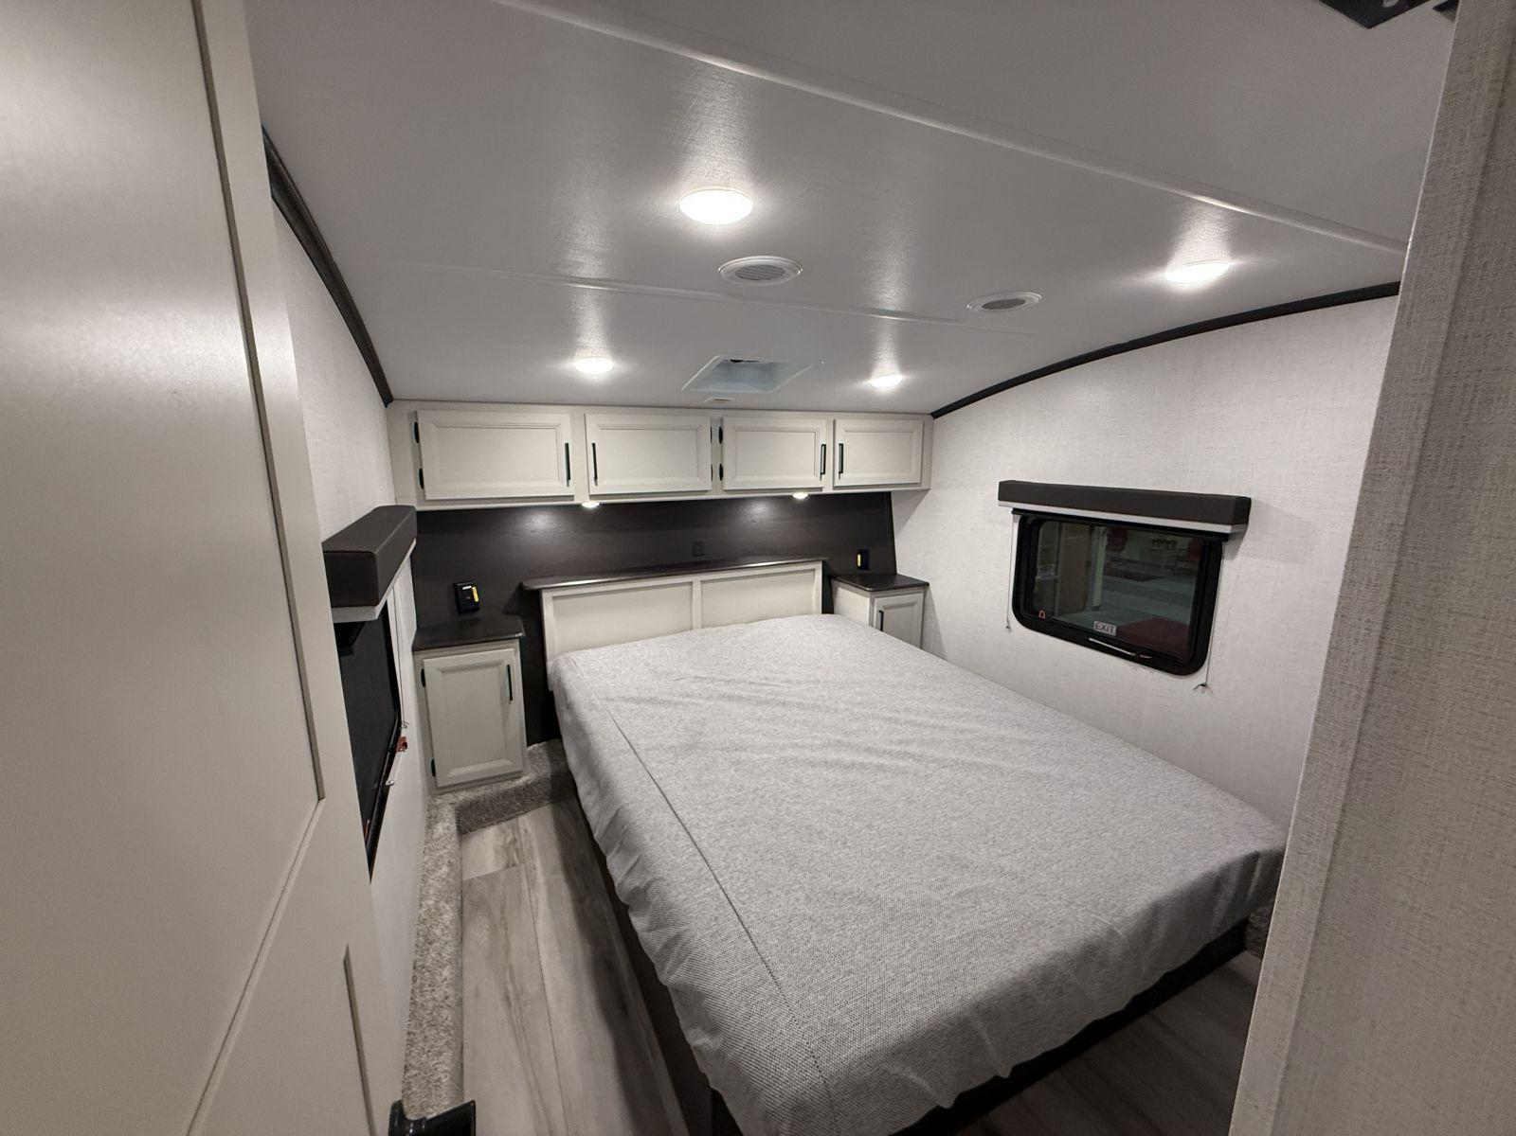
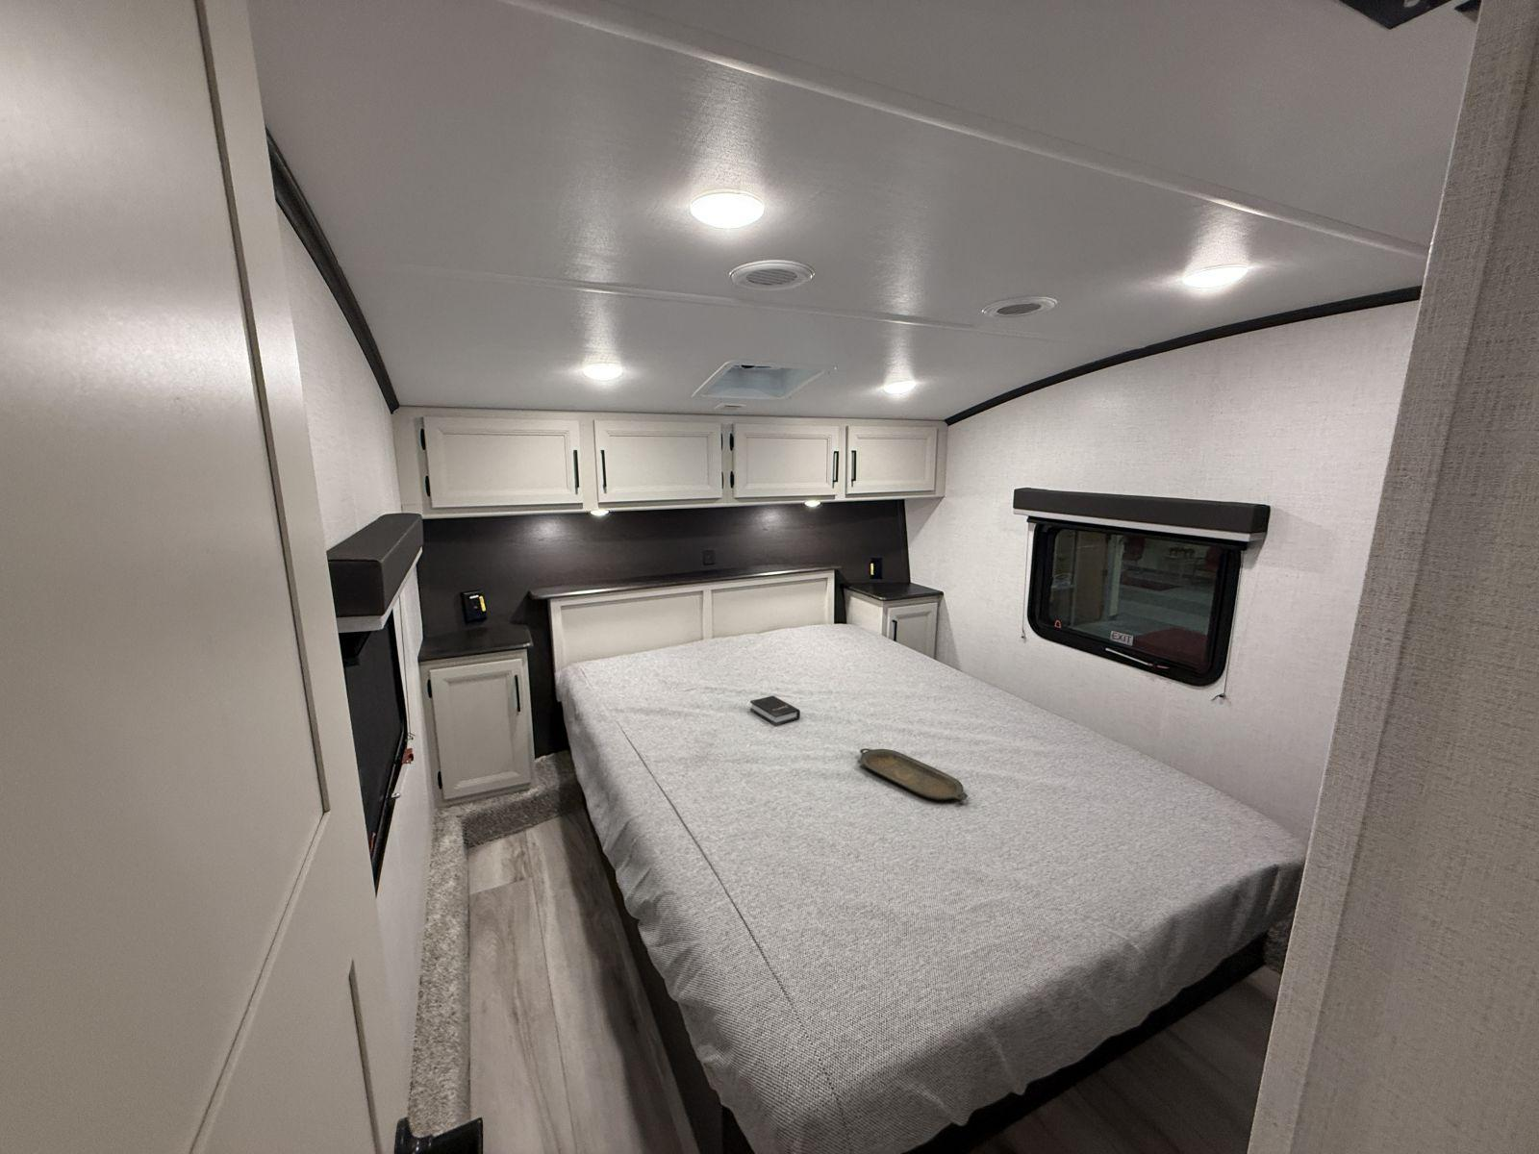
+ serving tray [857,747,968,801]
+ hardback book [749,696,801,727]
